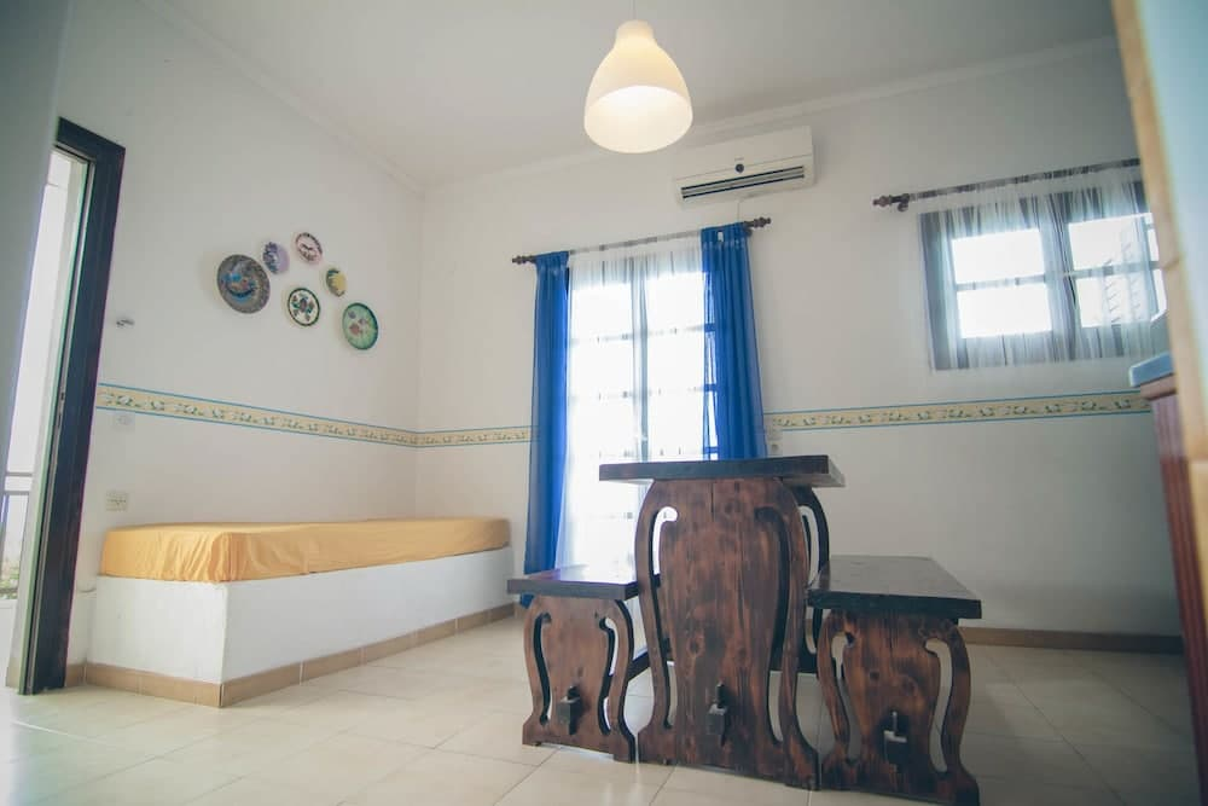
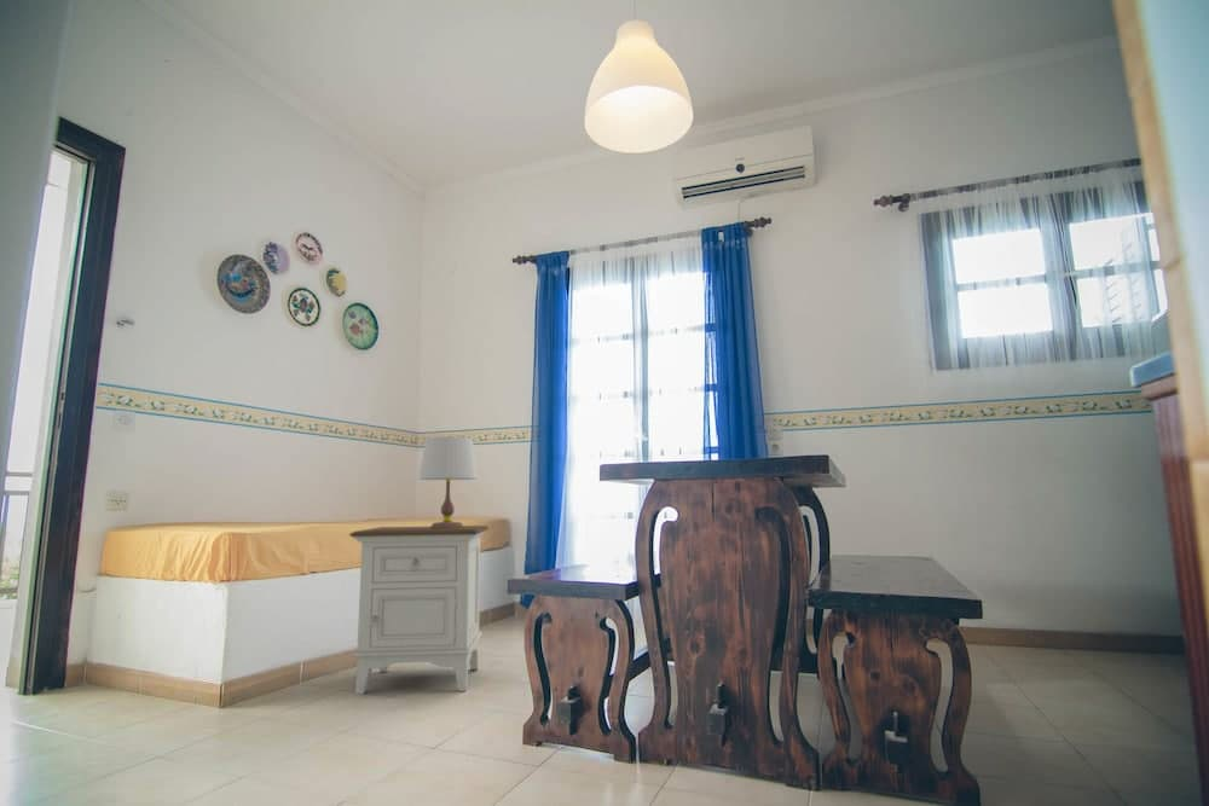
+ nightstand [348,524,490,695]
+ table lamp [417,436,479,529]
